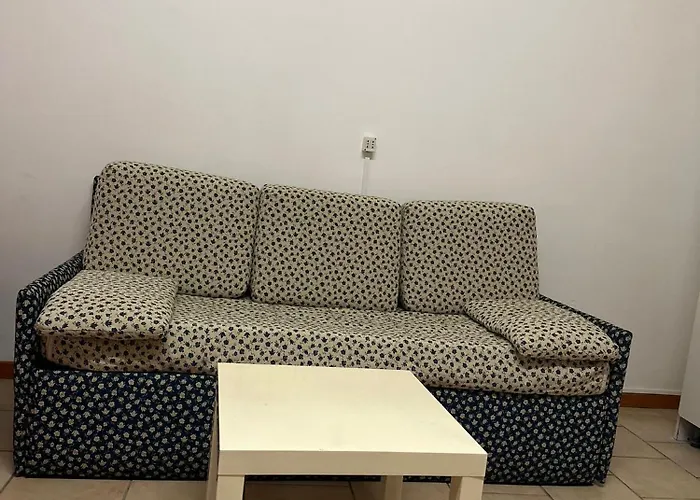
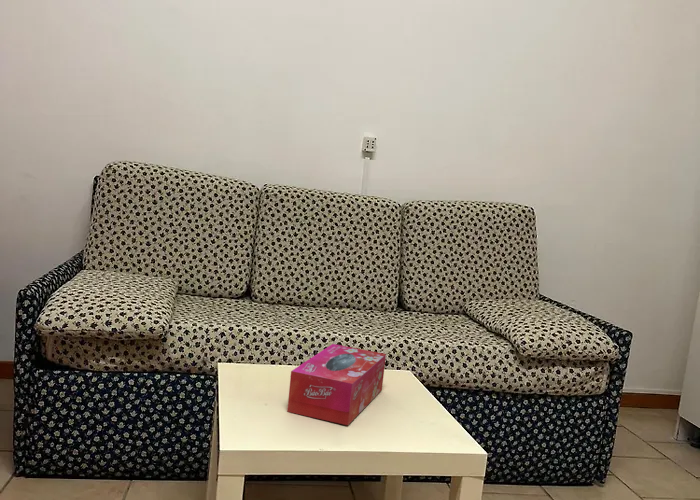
+ tissue box [286,343,387,426]
